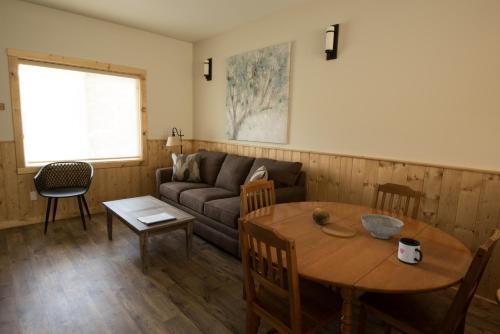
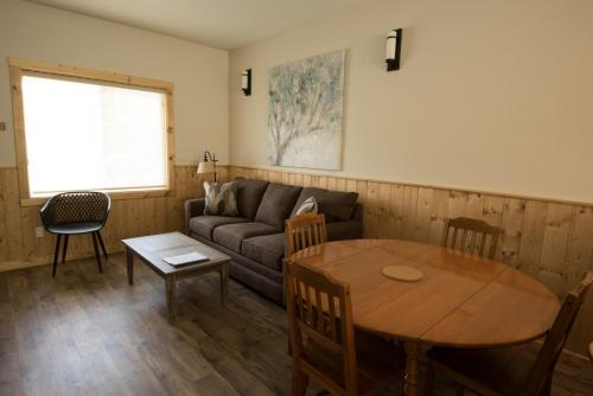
- decorative bowl [360,213,405,240]
- mug [397,237,424,265]
- fruit [311,207,331,225]
